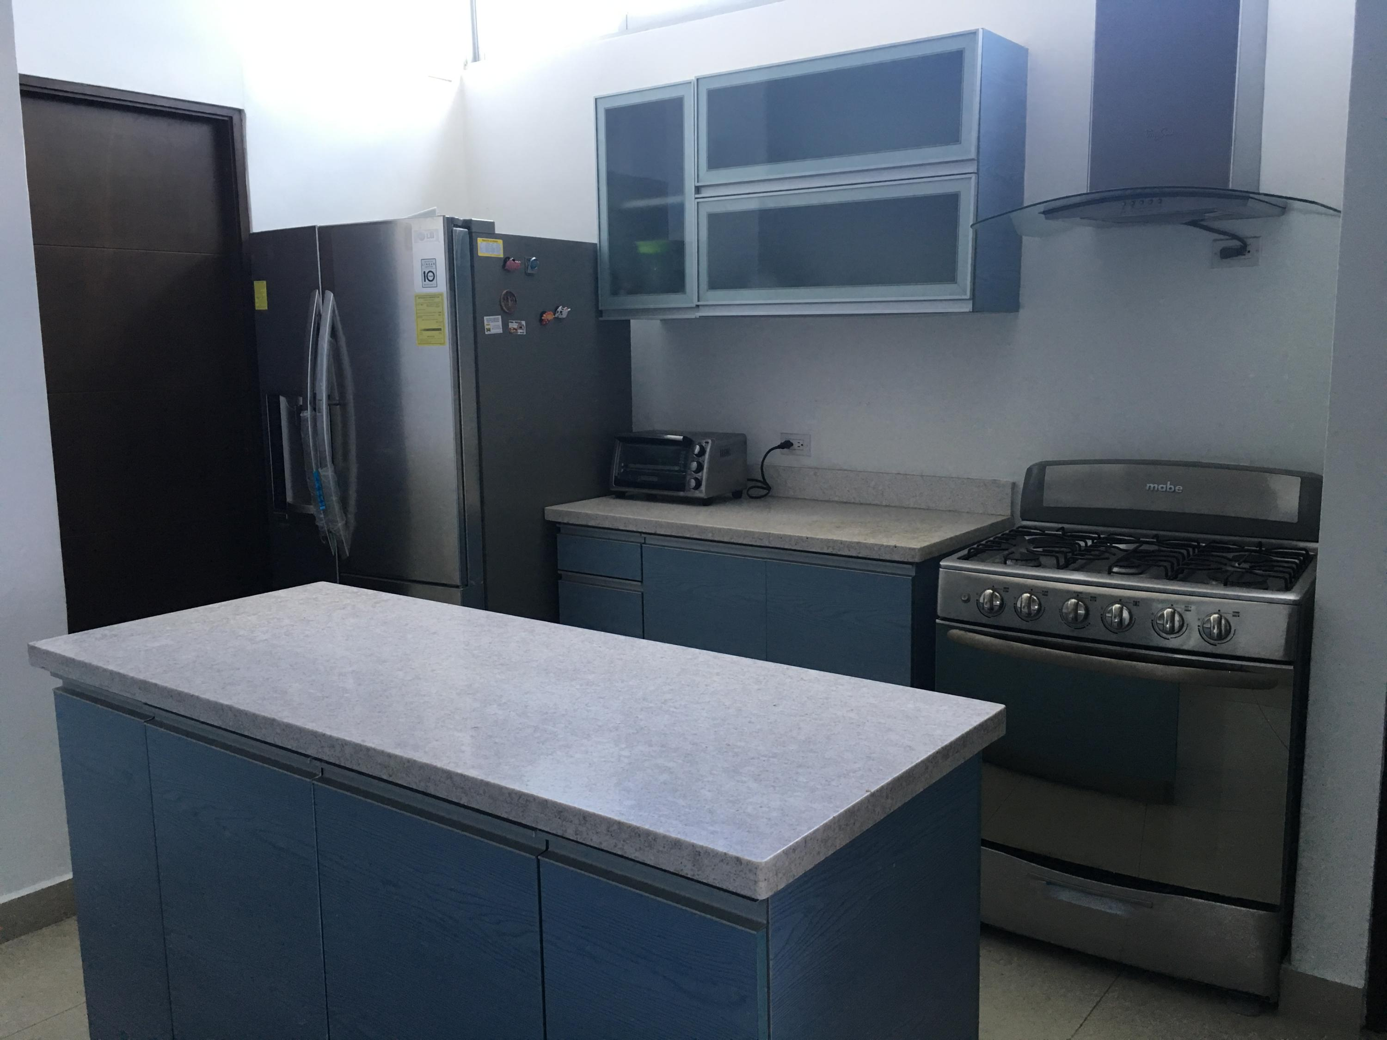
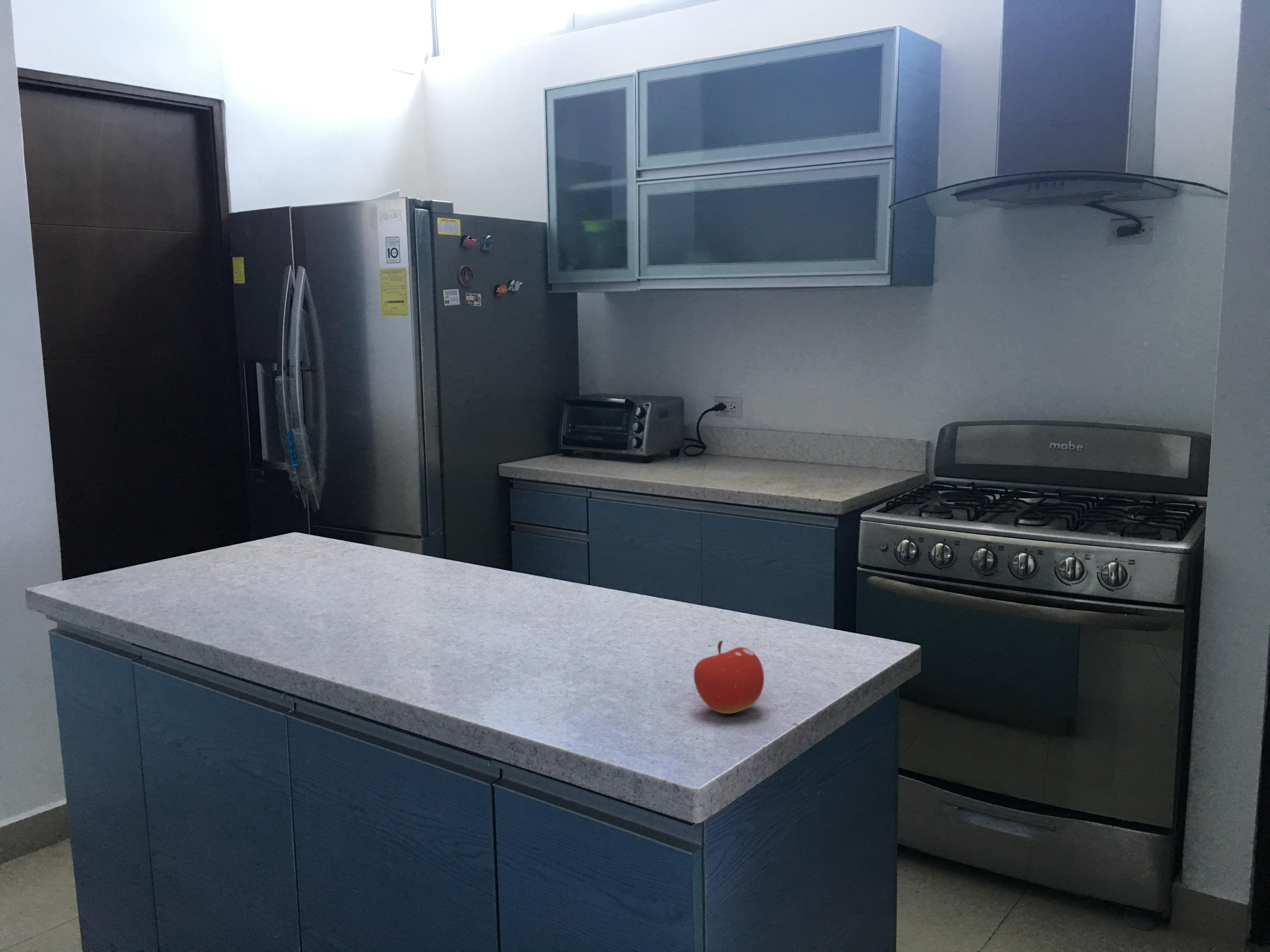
+ fruit [693,640,765,714]
